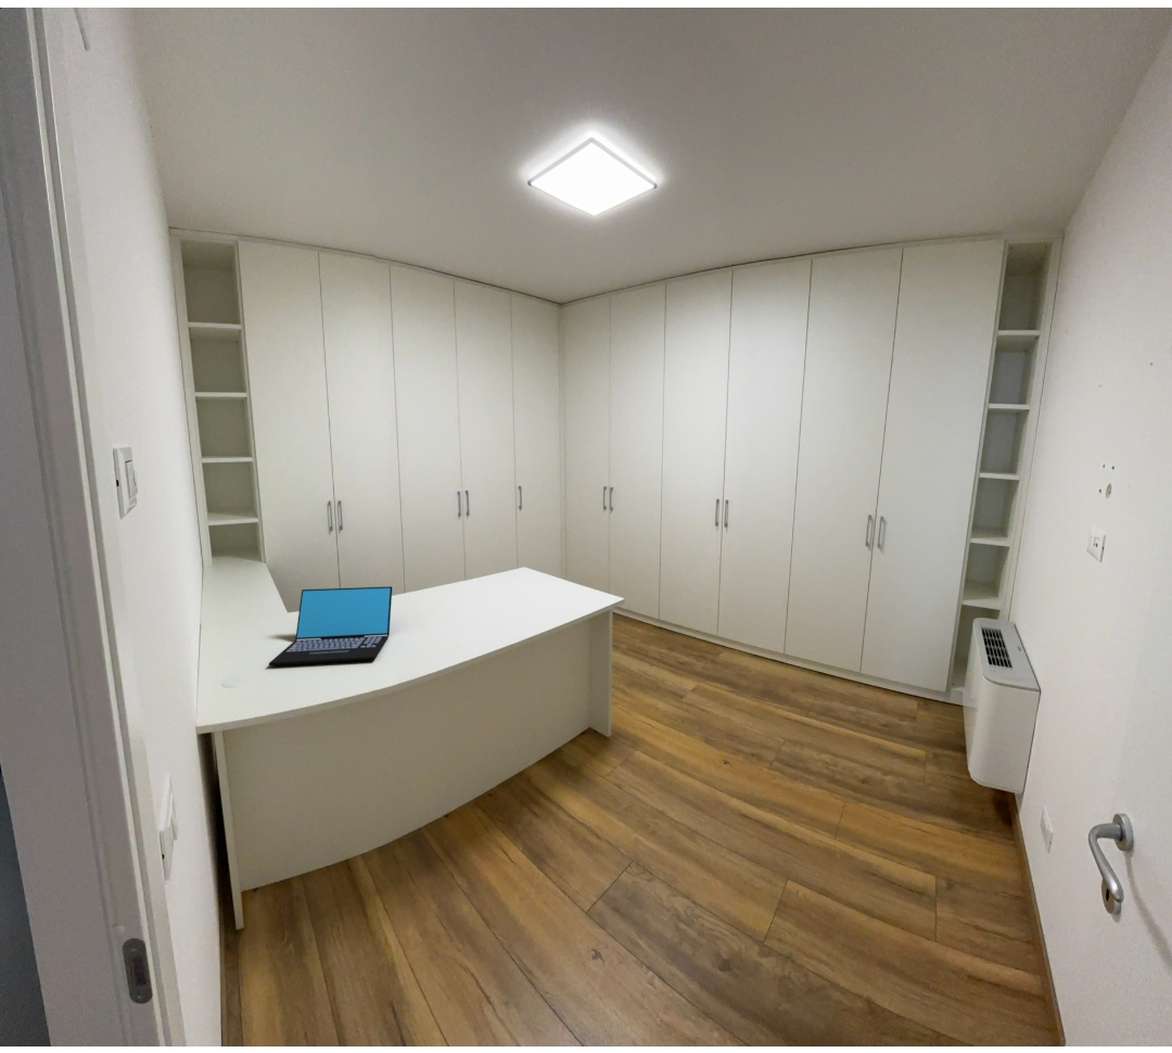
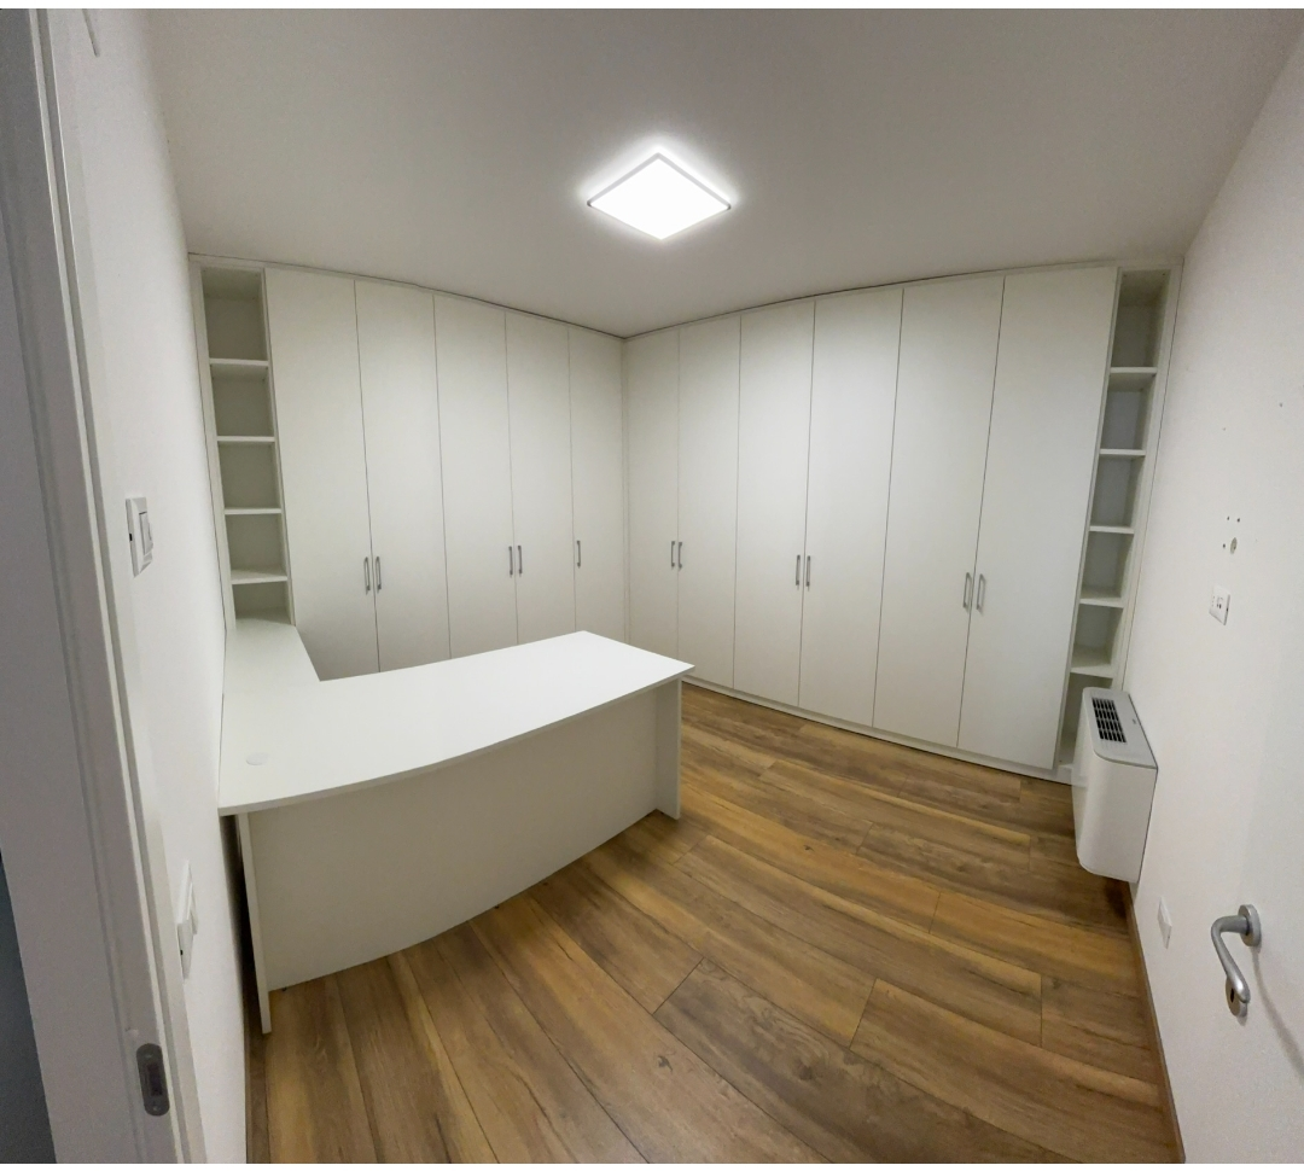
- laptop [268,585,393,667]
